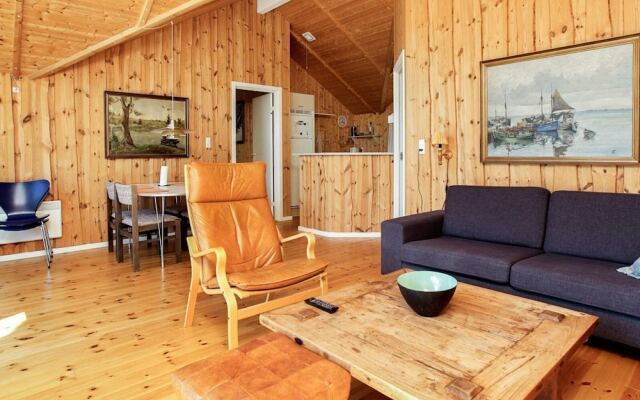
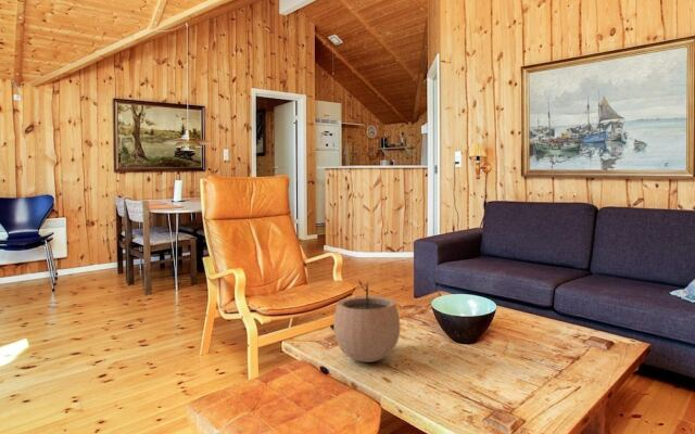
+ plant pot [332,279,401,363]
